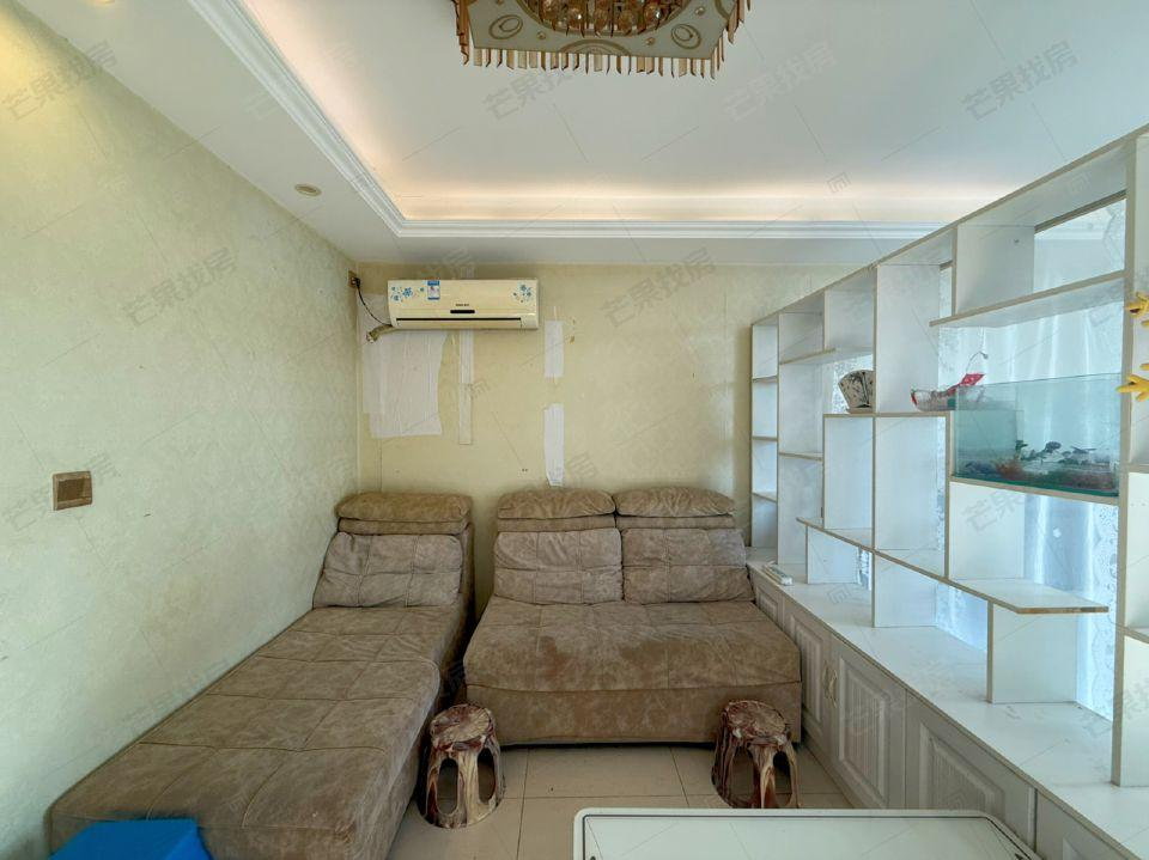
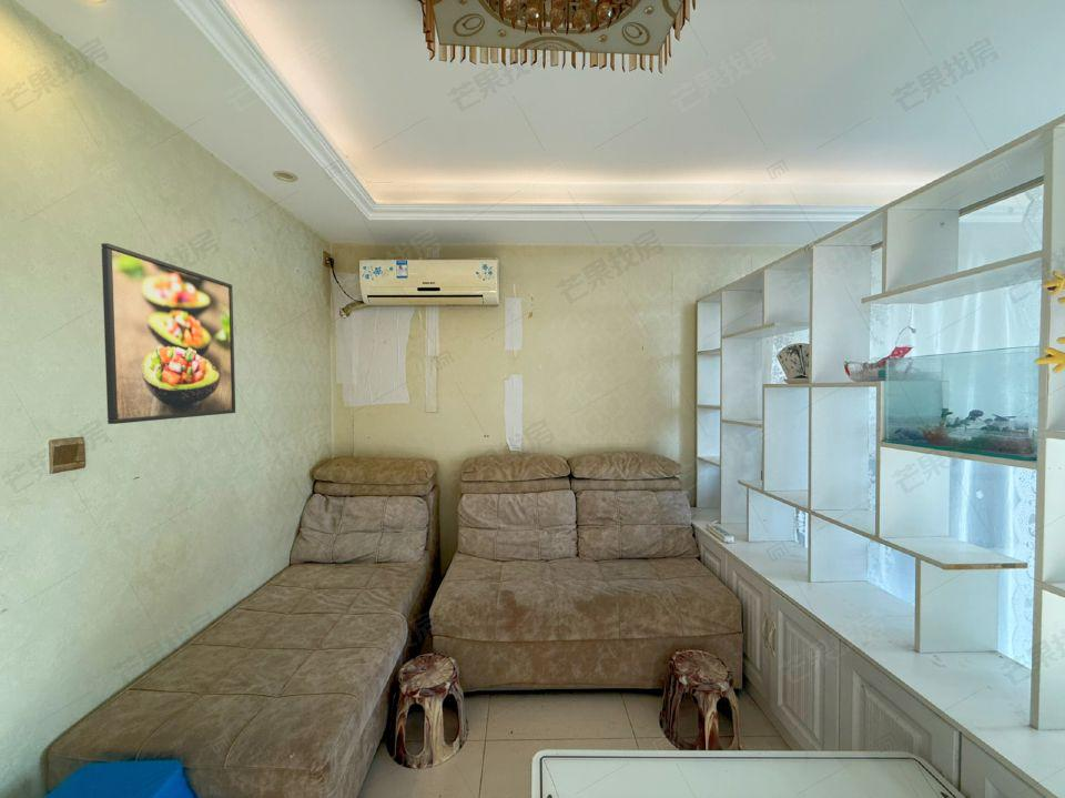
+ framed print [100,242,236,425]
